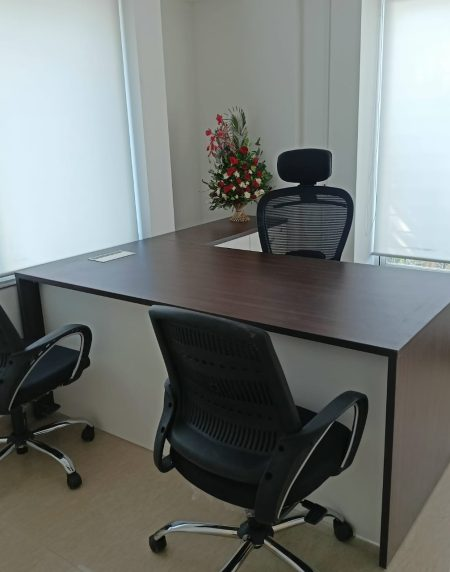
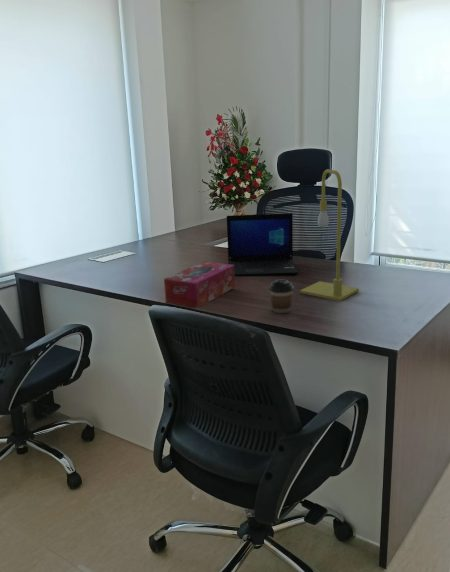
+ coffee cup [268,279,295,314]
+ table lamp [299,168,360,302]
+ laptop [226,212,299,277]
+ tissue box [163,261,236,309]
